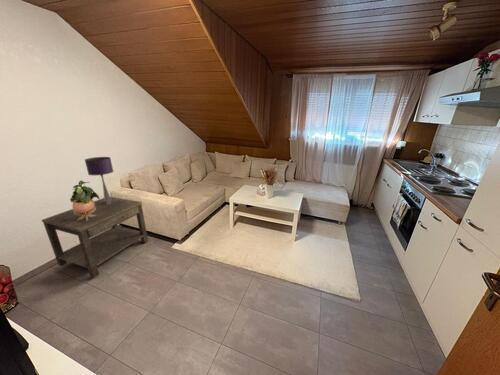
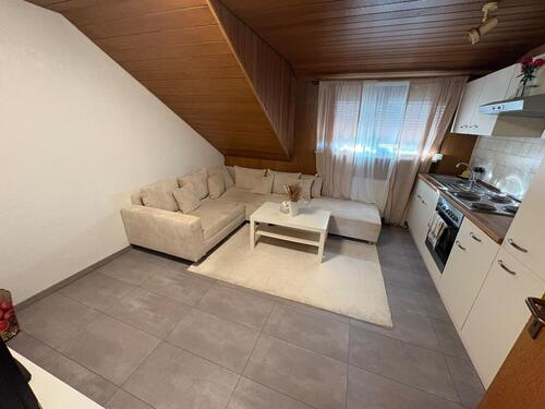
- side table [41,196,149,279]
- potted plant [69,180,100,220]
- table lamp [84,156,114,204]
